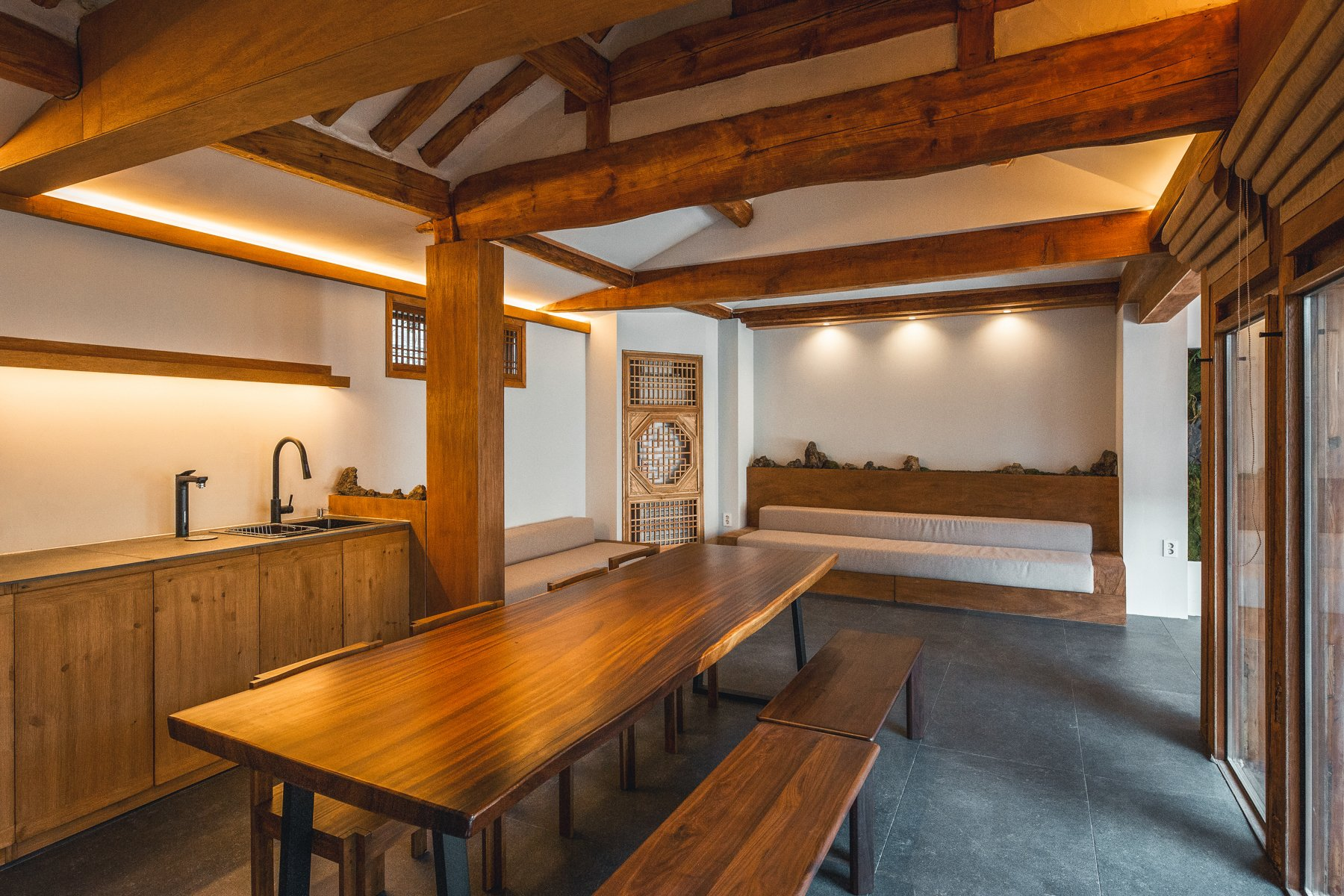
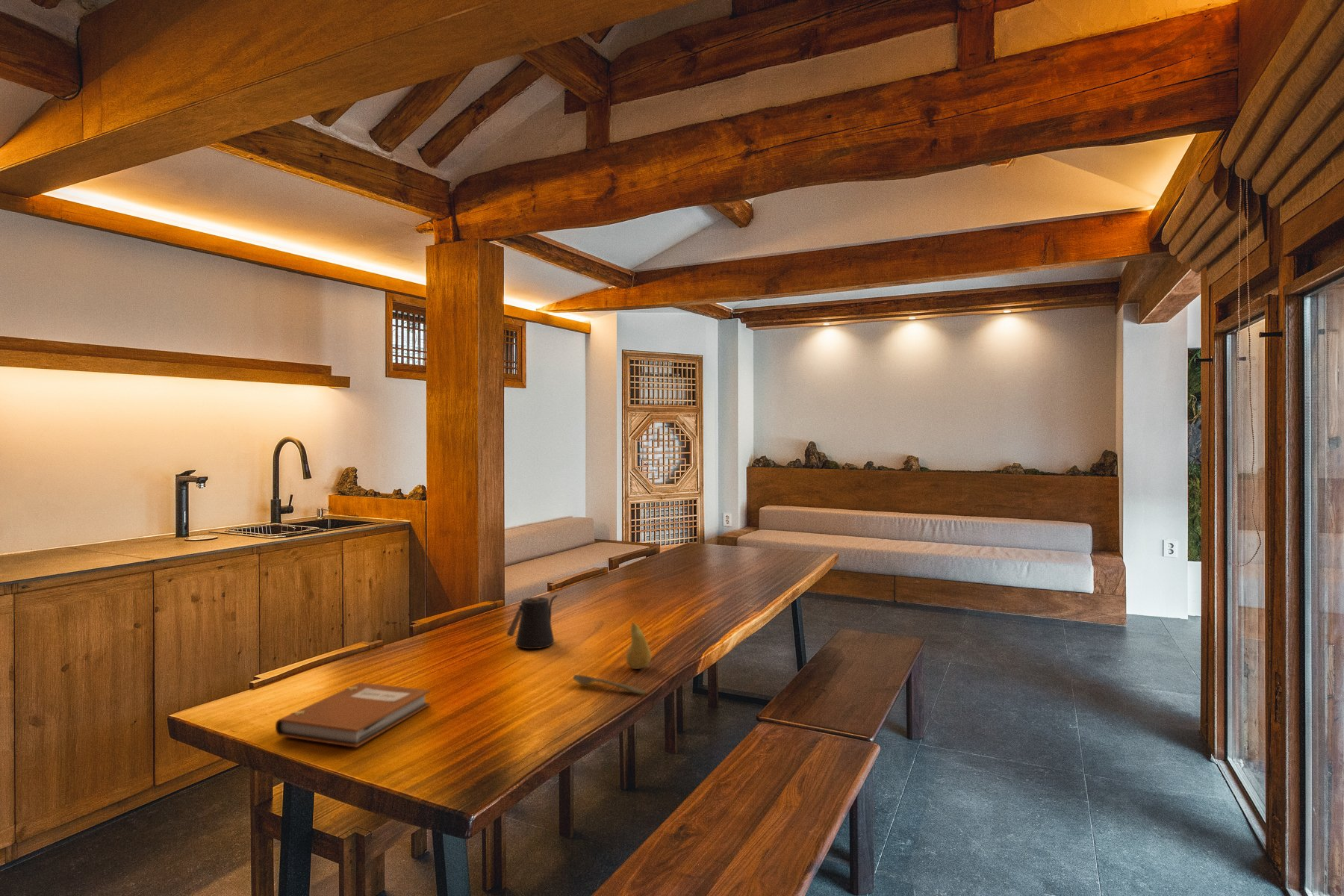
+ notebook [275,682,431,748]
+ spoon [573,674,647,695]
+ kettle [506,594,558,650]
+ fruit [625,622,652,670]
